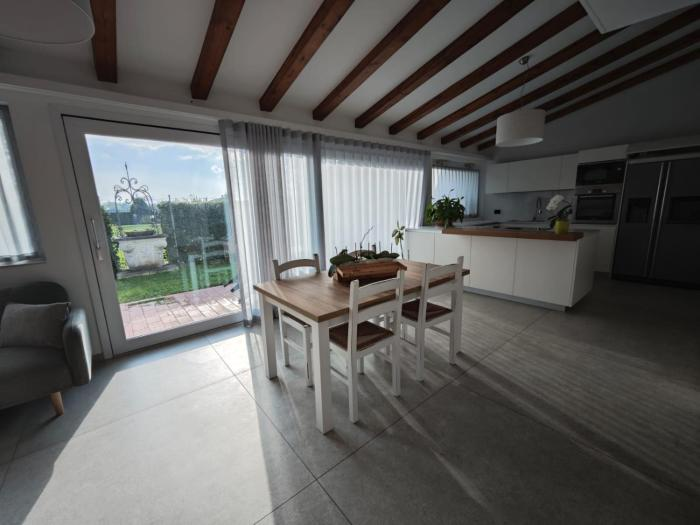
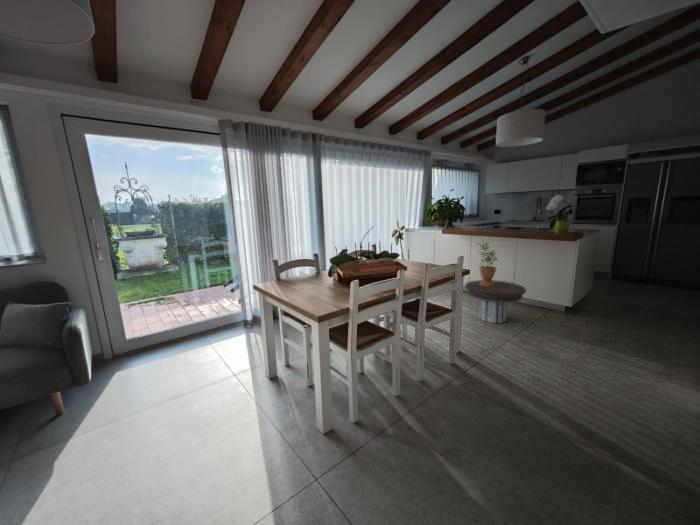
+ side table [464,279,528,324]
+ potted plant [476,240,498,286]
